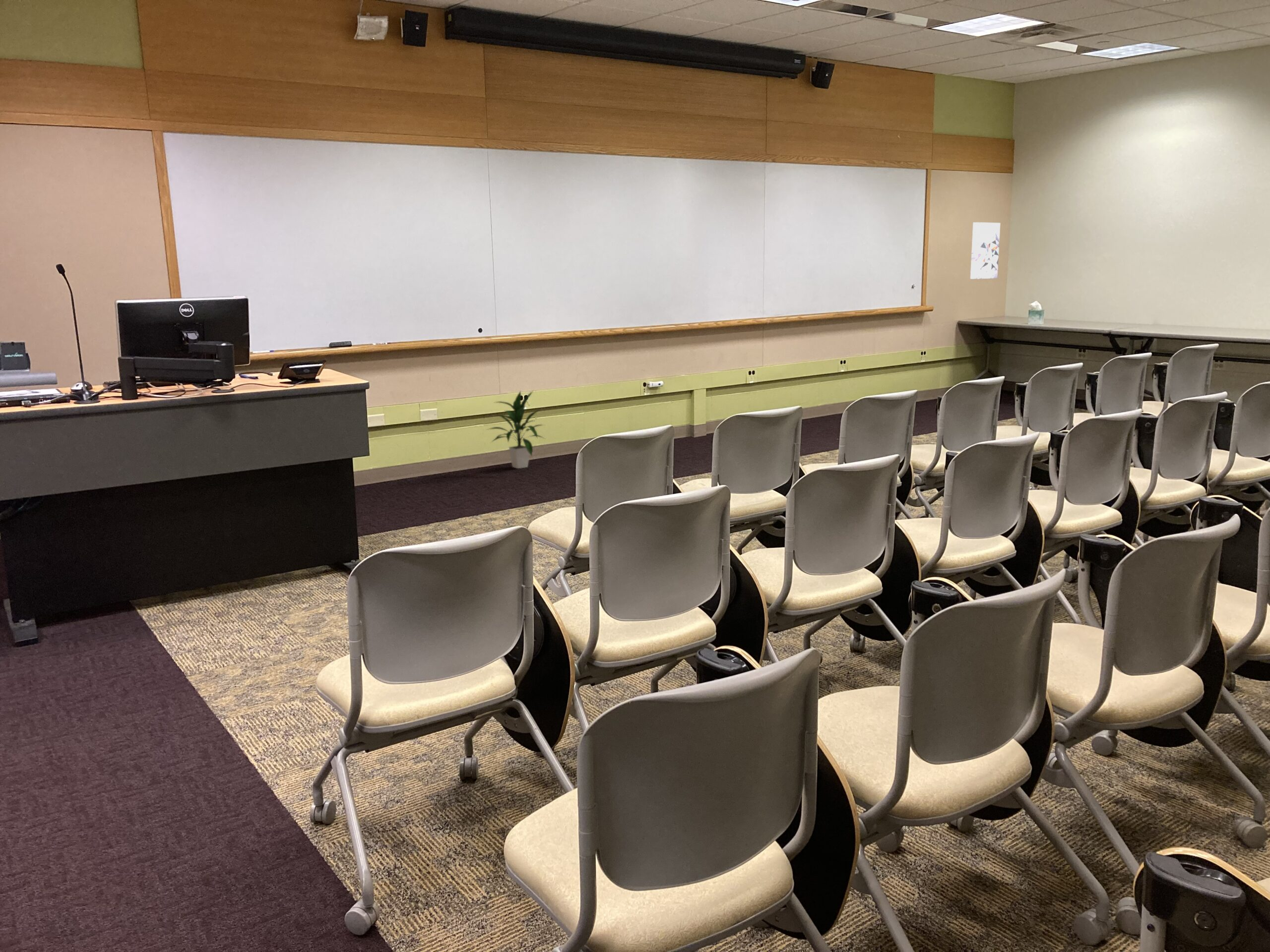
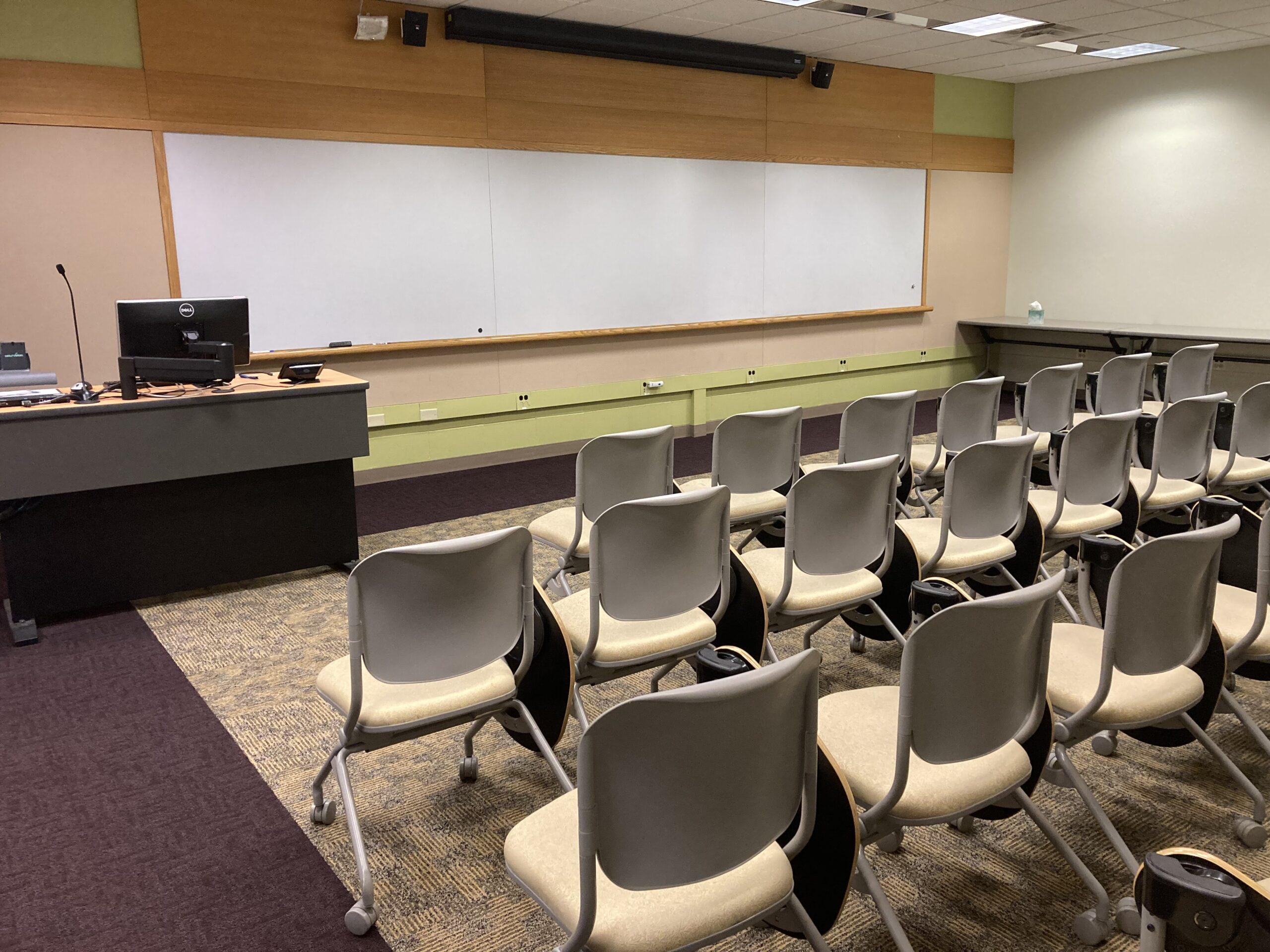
- indoor plant [484,390,545,469]
- wall art [970,222,1001,280]
